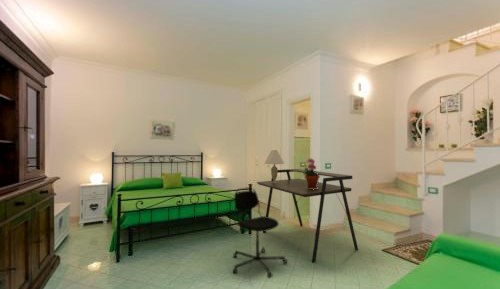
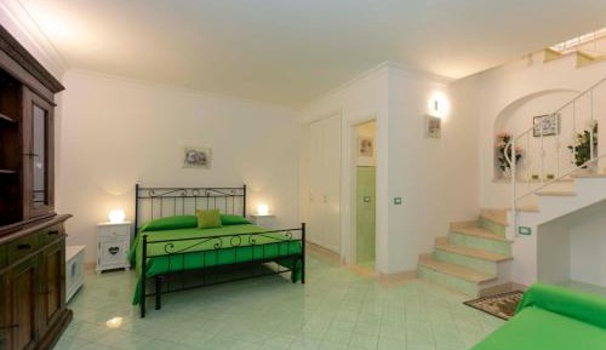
- office chair [232,187,288,279]
- potted plant [302,157,321,190]
- desk [256,168,359,264]
- table lamp [263,149,285,183]
